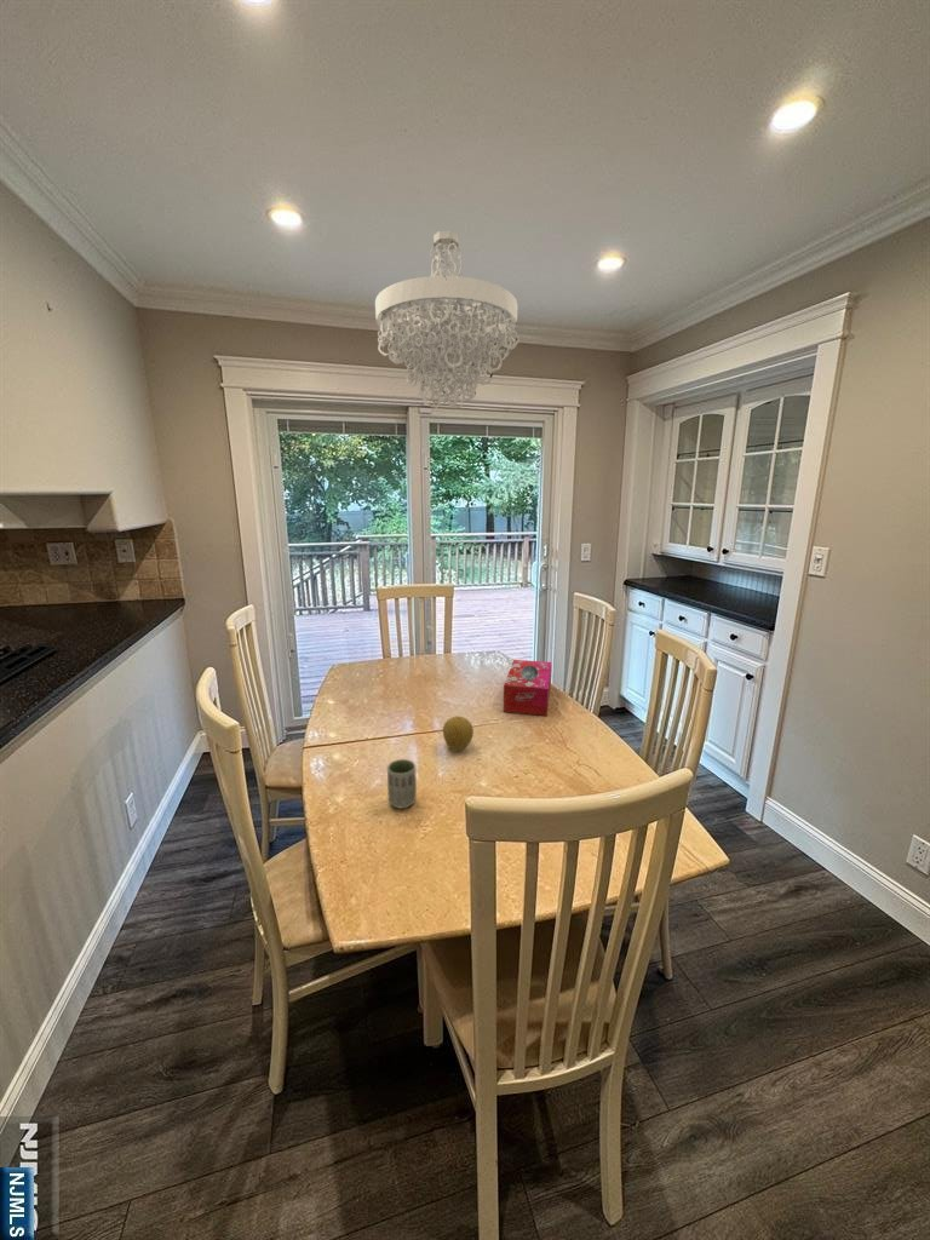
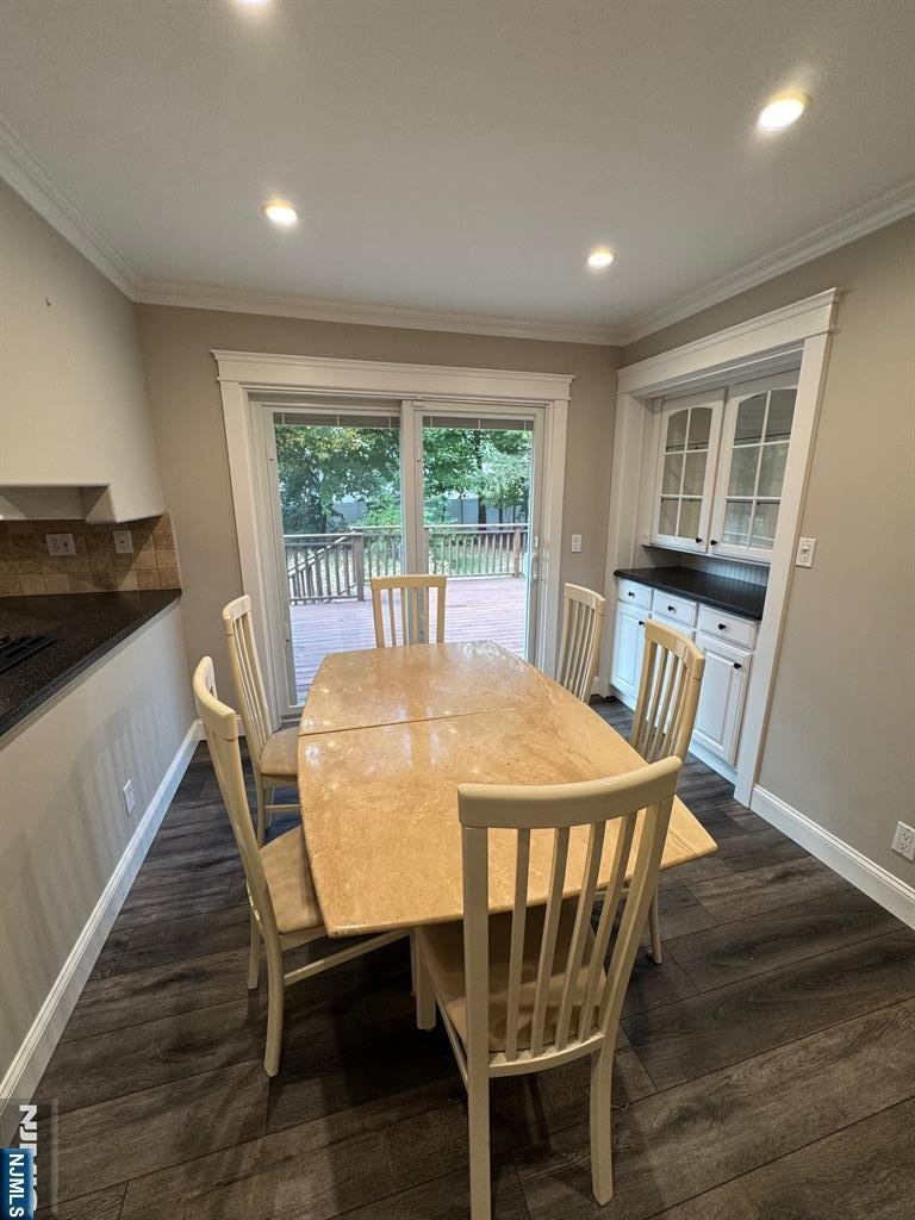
- chandelier [374,230,521,409]
- cup [386,758,418,809]
- fruit [442,714,475,752]
- tissue box [503,659,553,717]
